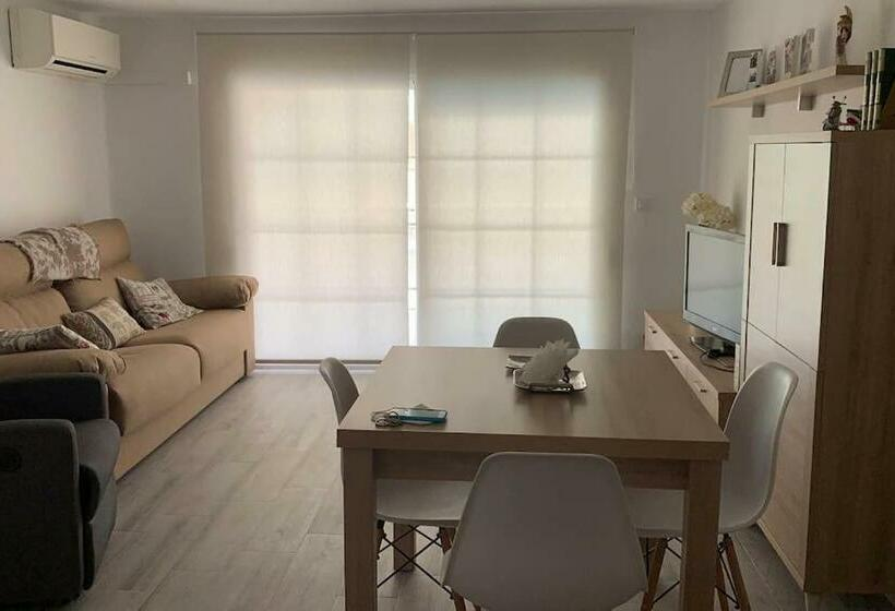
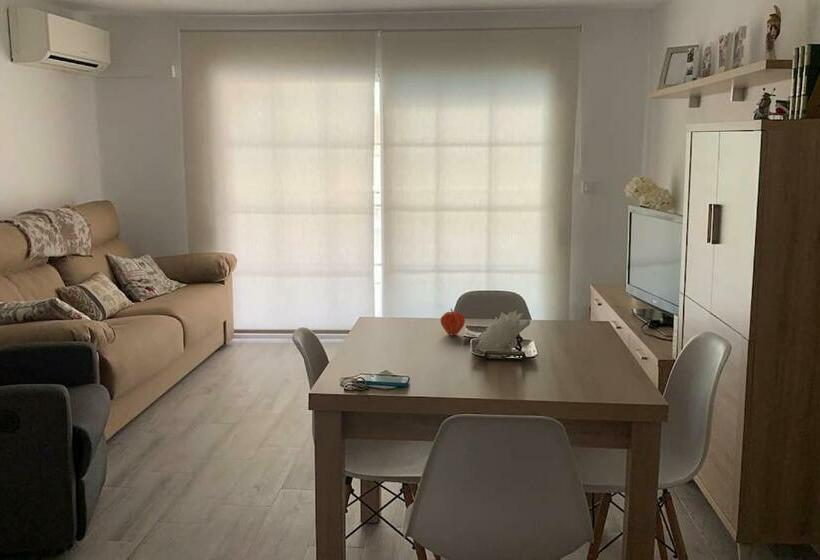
+ fruit [439,308,466,336]
